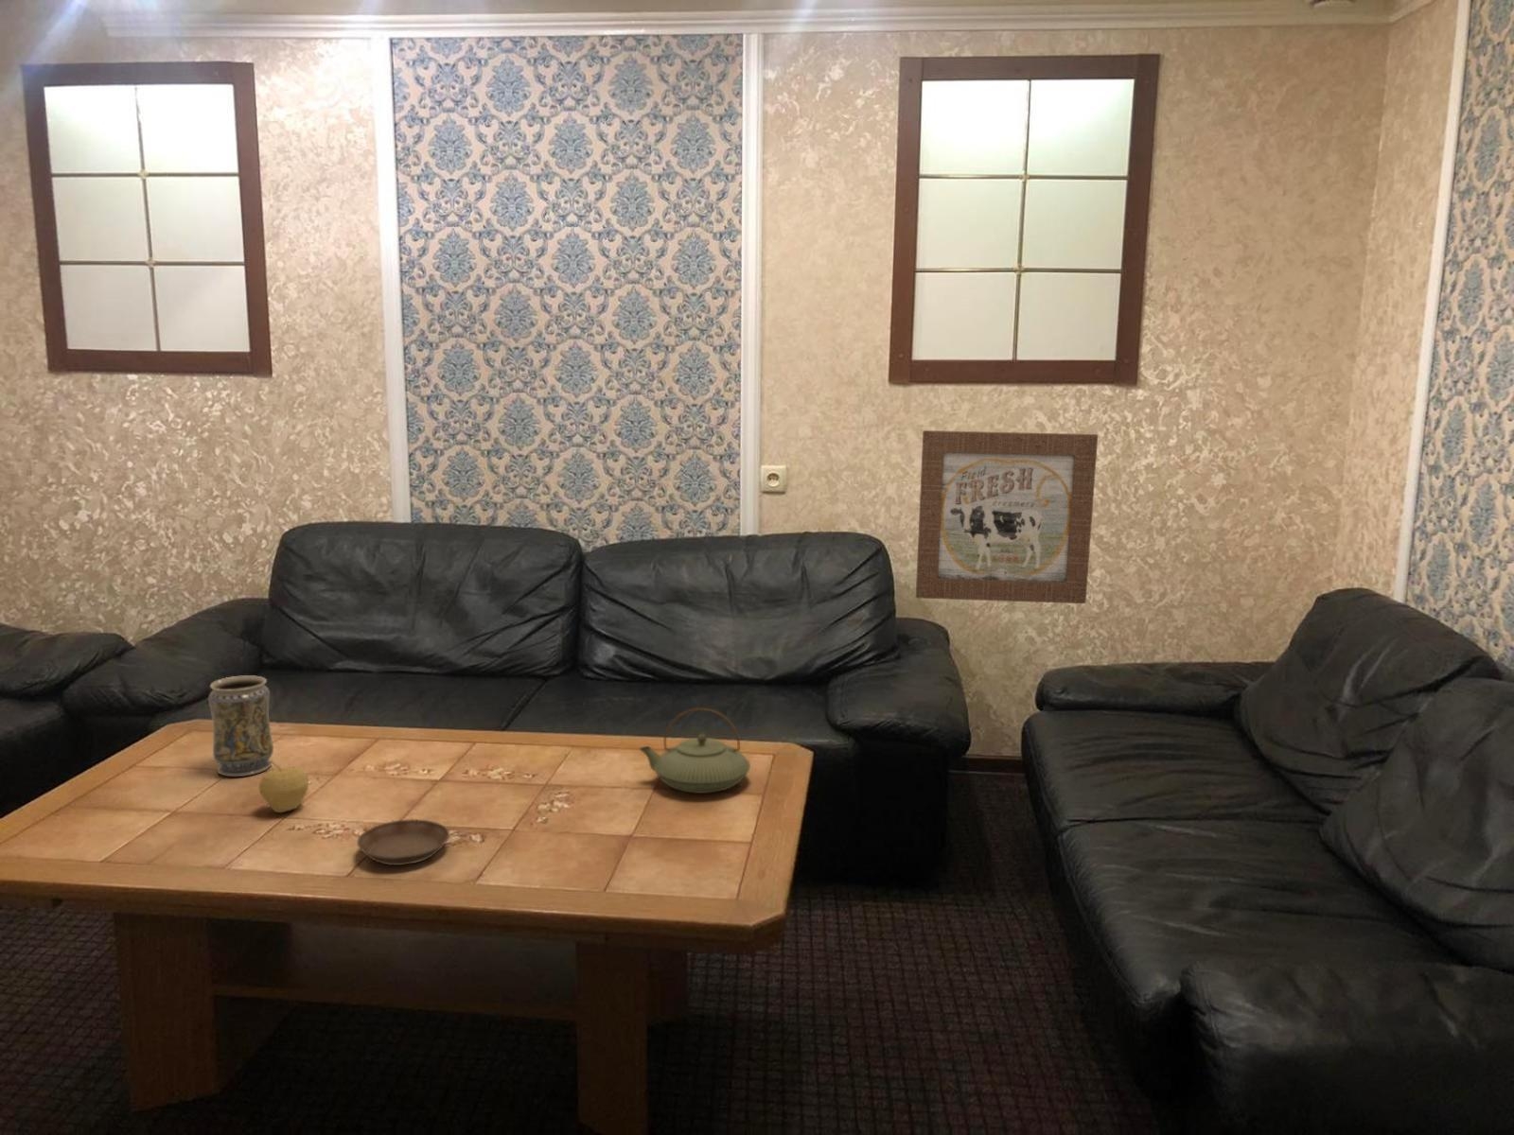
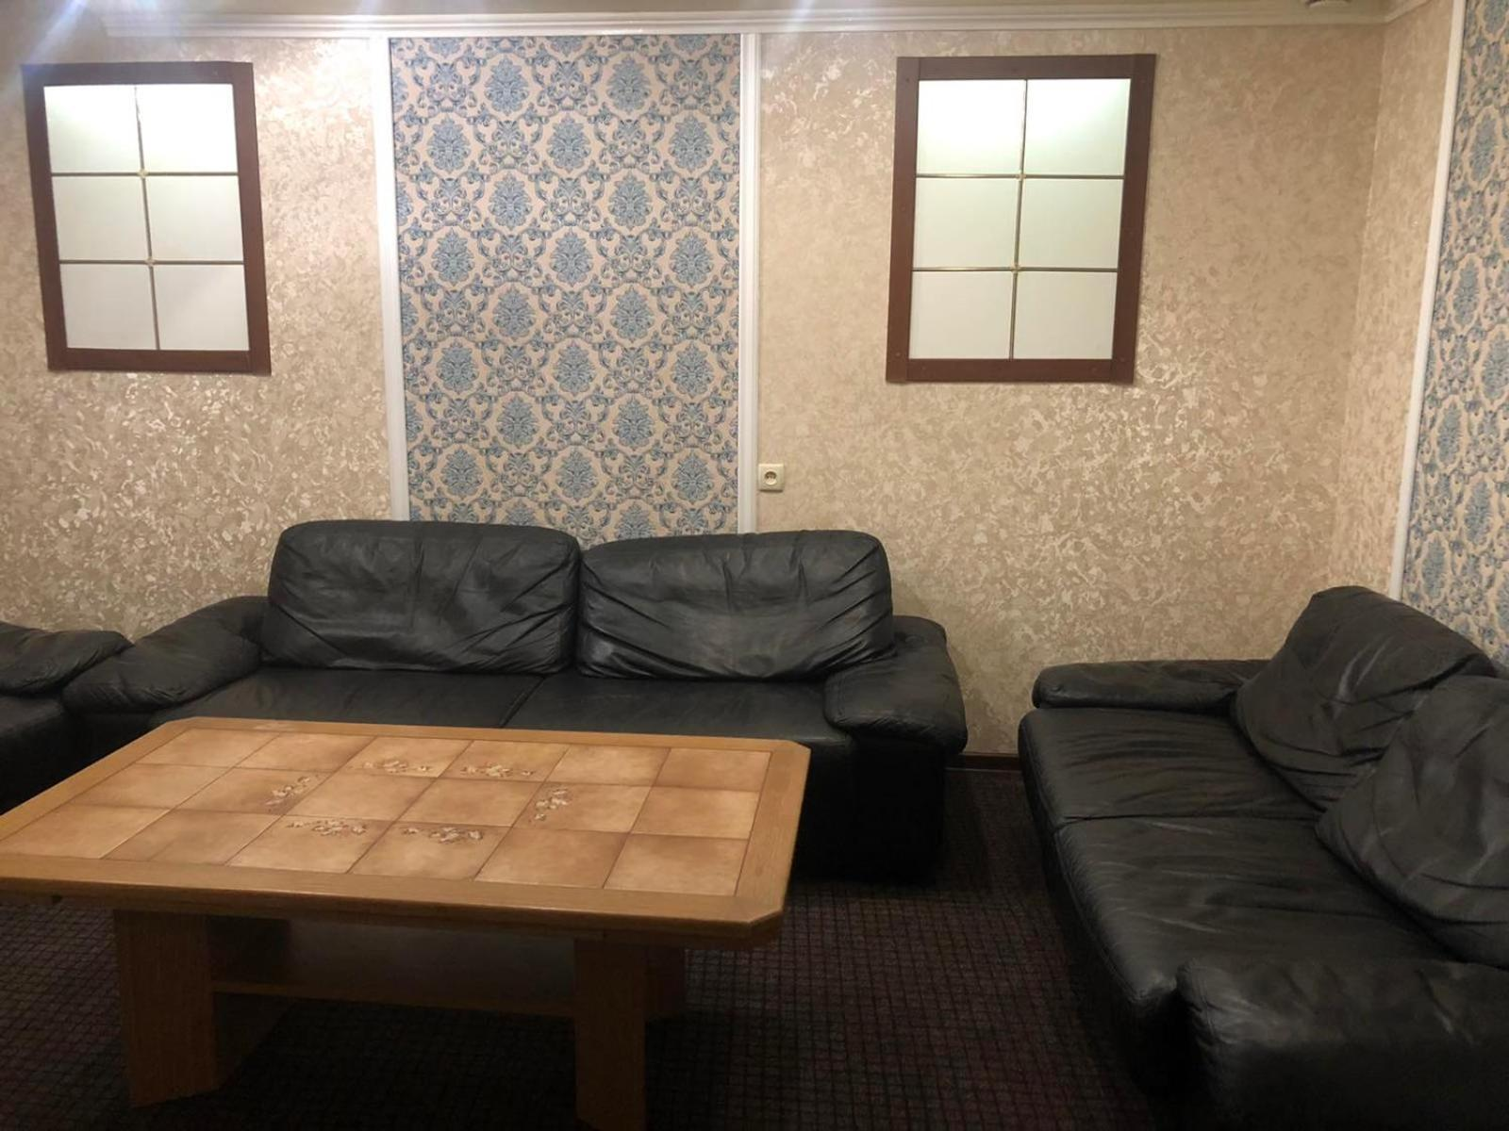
- teapot [639,707,751,794]
- saucer [355,818,451,867]
- vase [207,675,274,777]
- wall art [916,429,1099,604]
- fruit [259,757,310,813]
